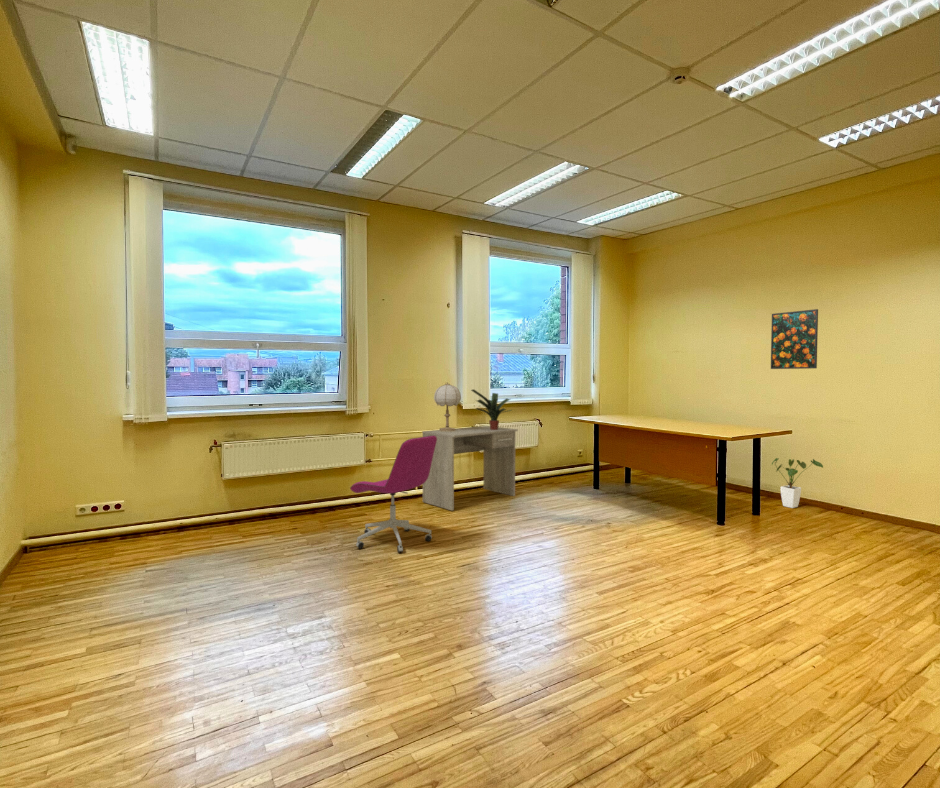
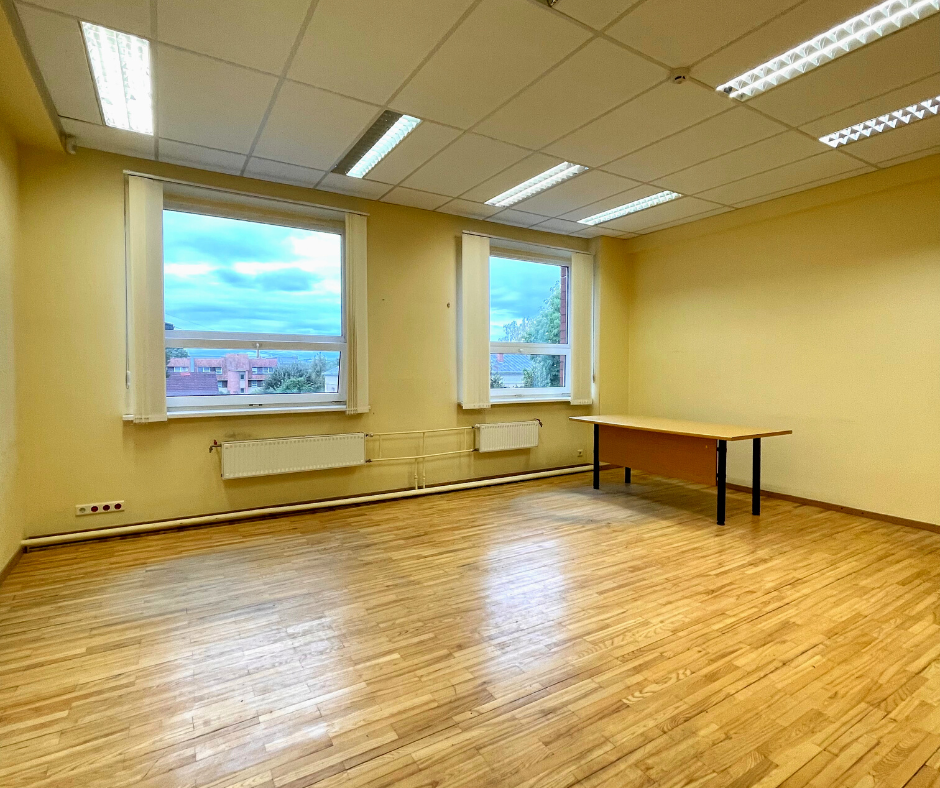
- potted plant [470,388,513,430]
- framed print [770,308,819,370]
- table lamp [433,381,462,431]
- office chair [349,436,437,554]
- house plant [771,457,824,509]
- desk [421,425,519,512]
